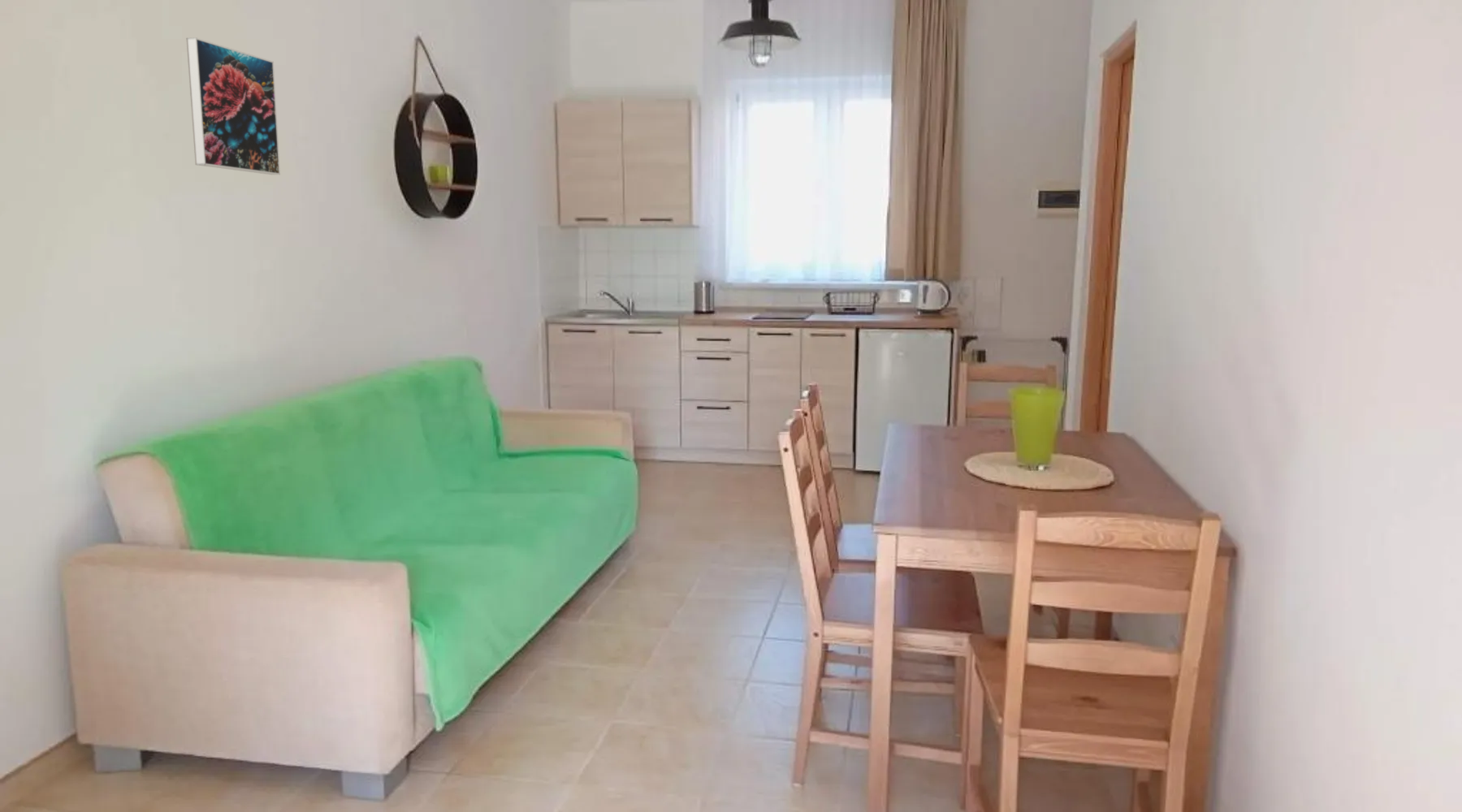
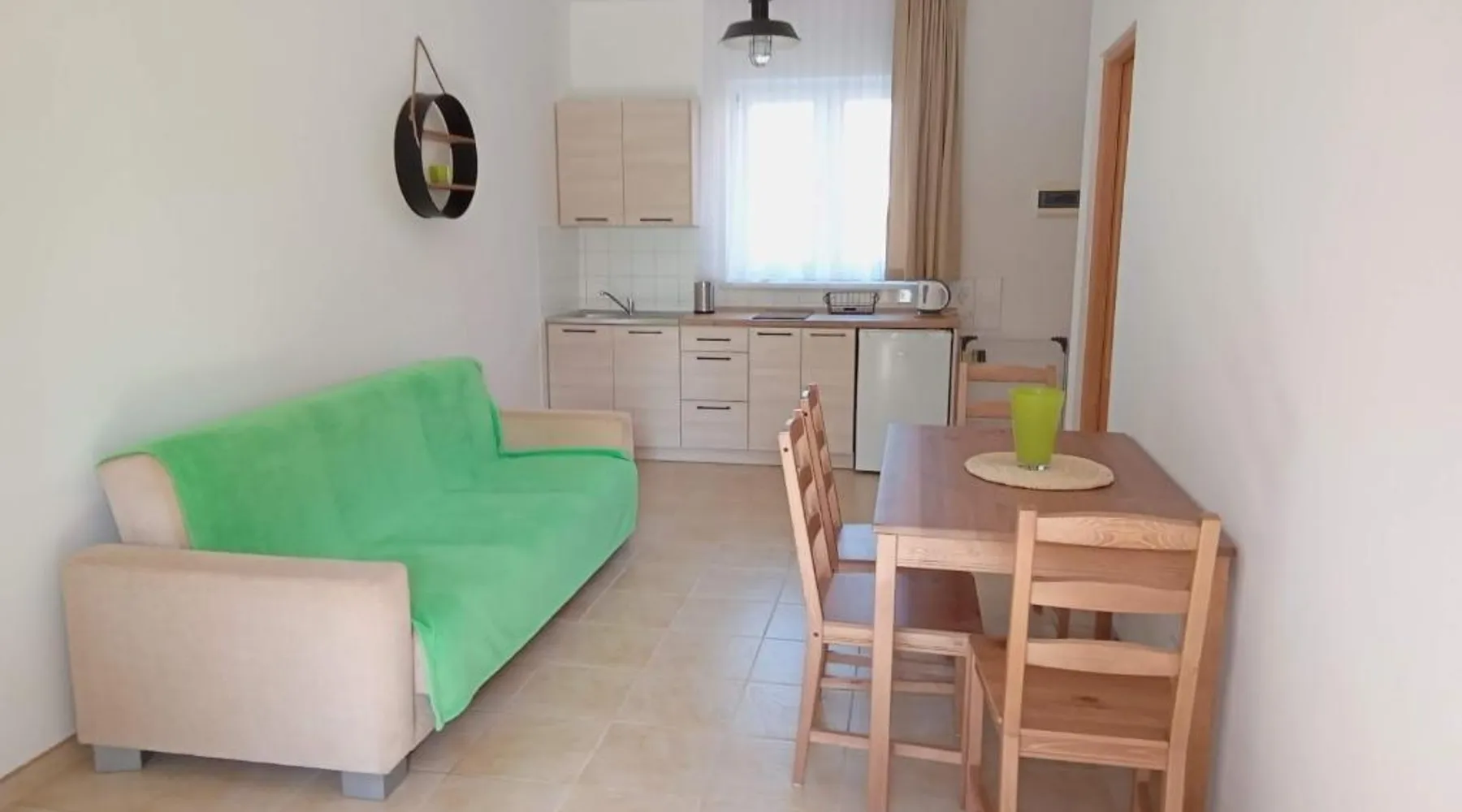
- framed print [186,37,281,175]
